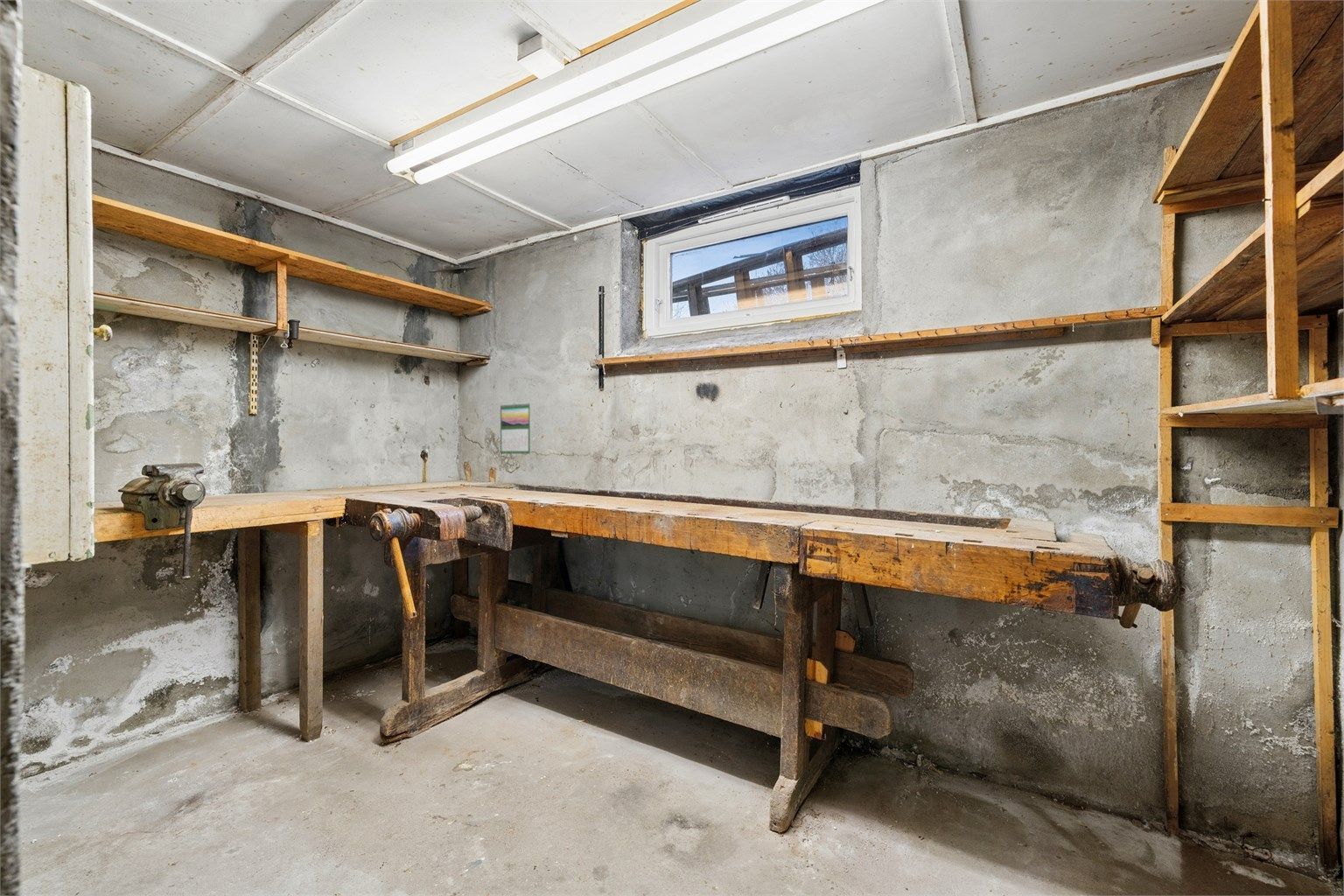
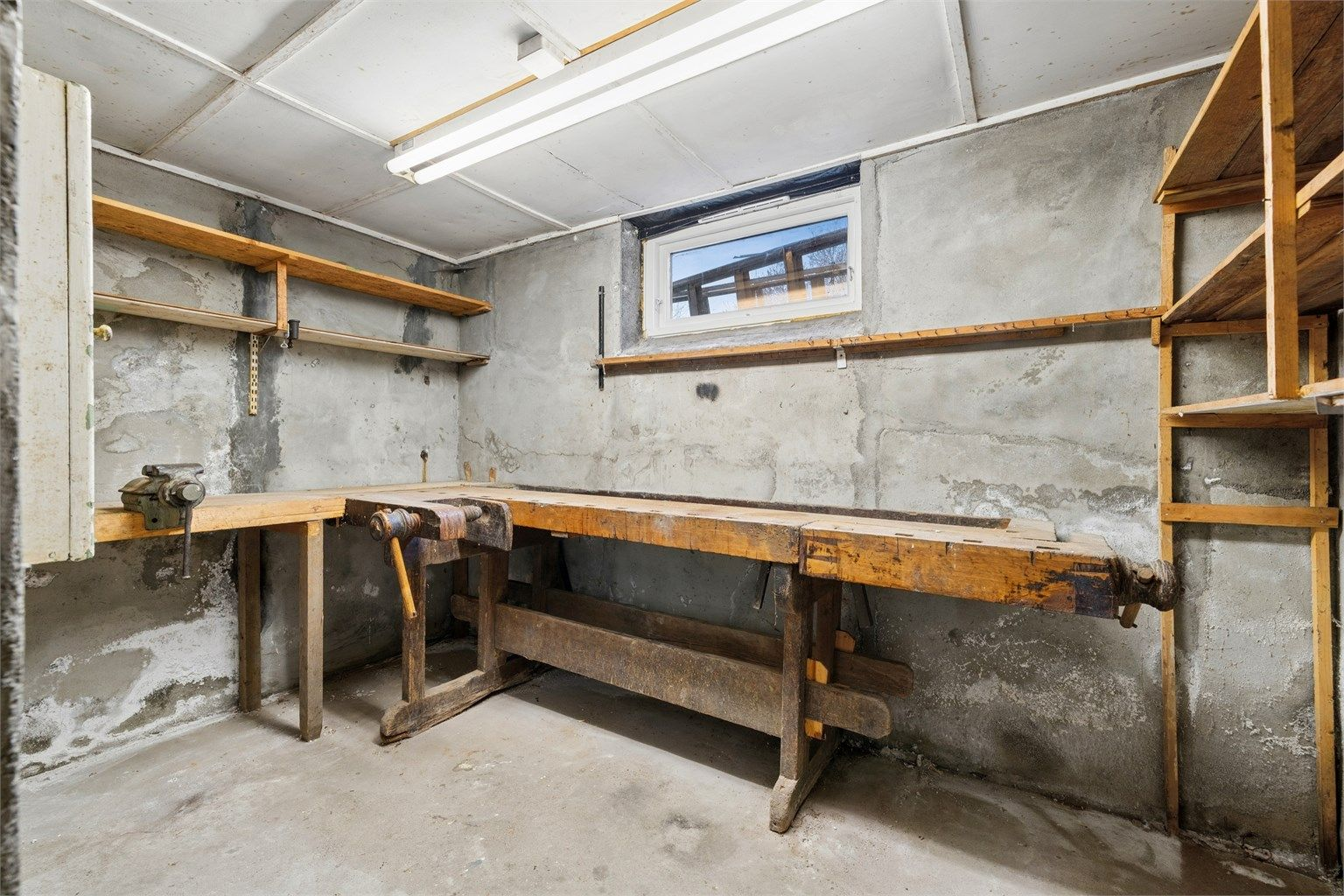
- calendar [500,402,532,454]
